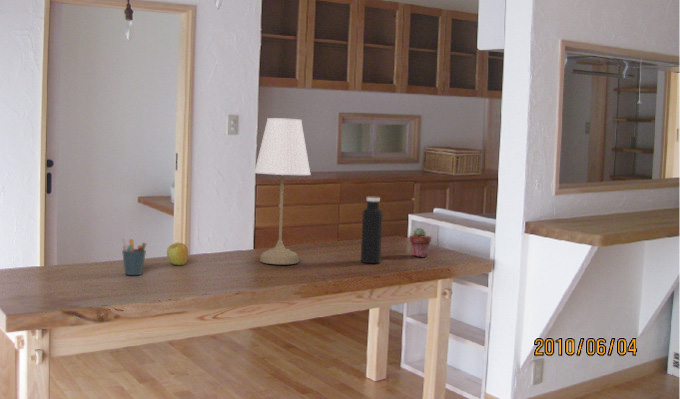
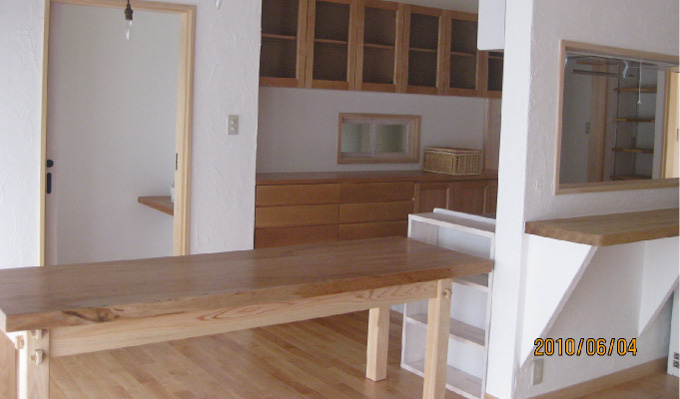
- desk lamp [253,117,312,265]
- water bottle [360,195,383,264]
- pen holder [121,237,147,276]
- apple [166,242,189,266]
- potted succulent [409,227,432,258]
